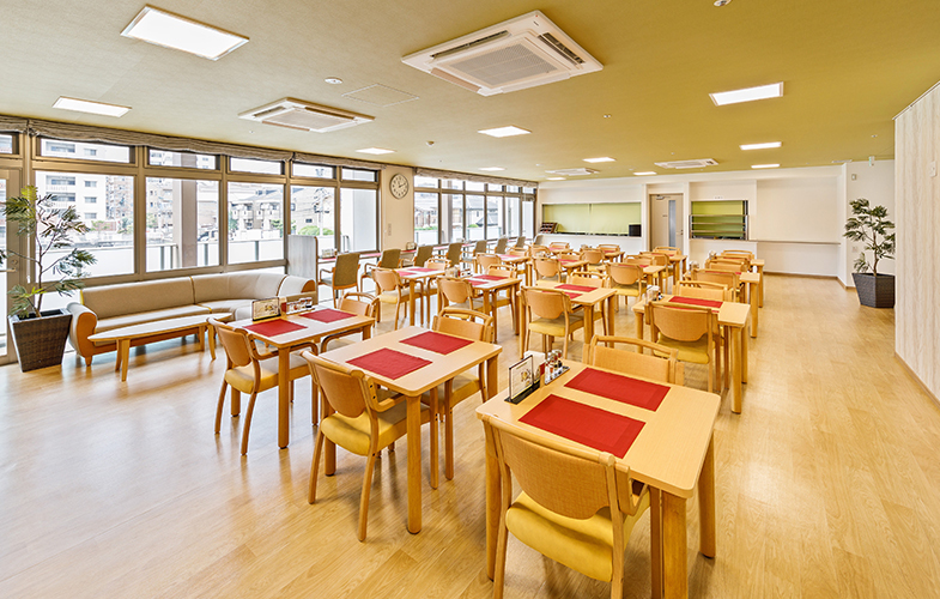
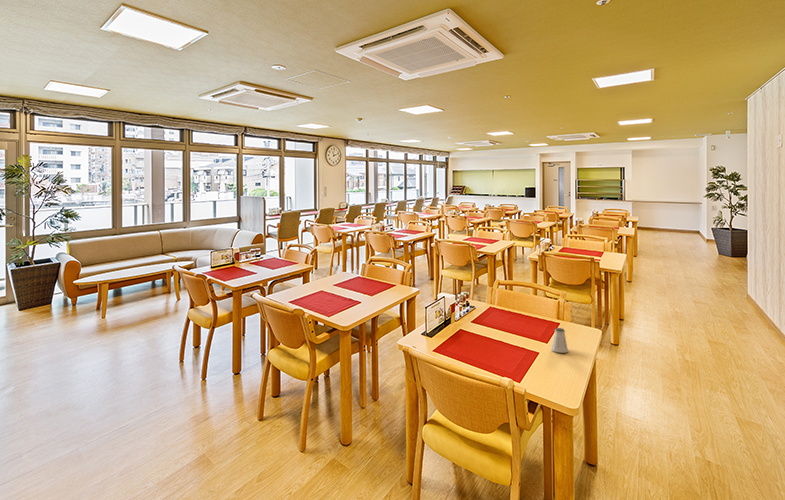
+ saltshaker [550,327,569,354]
